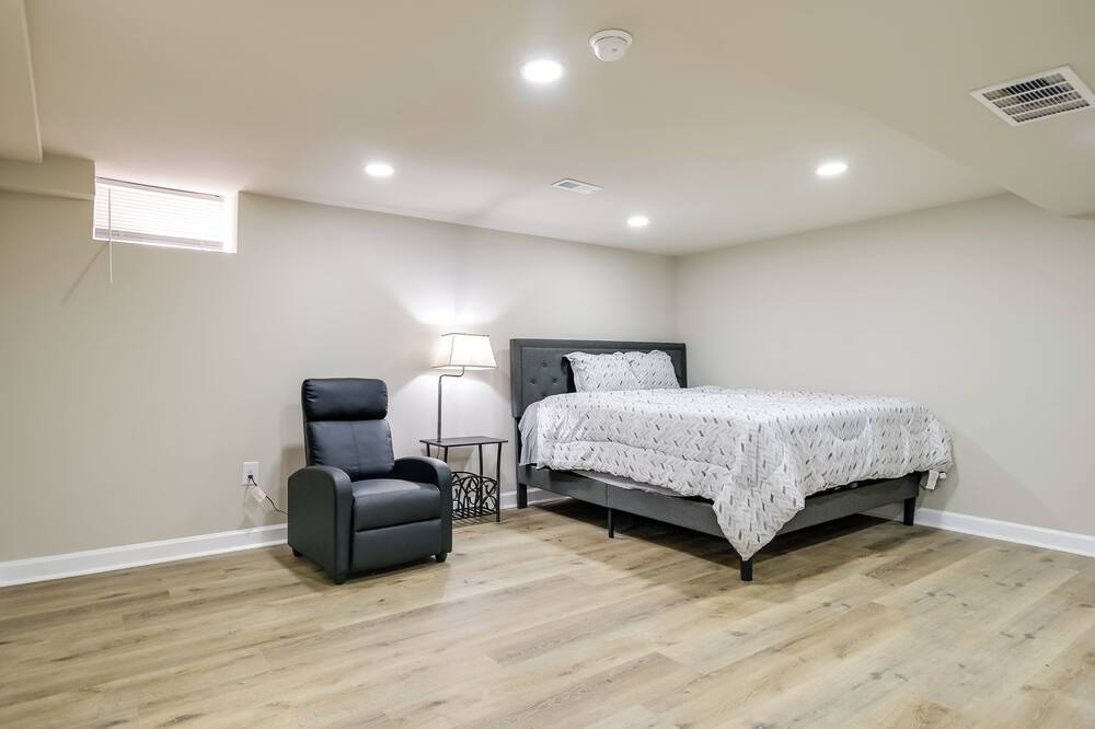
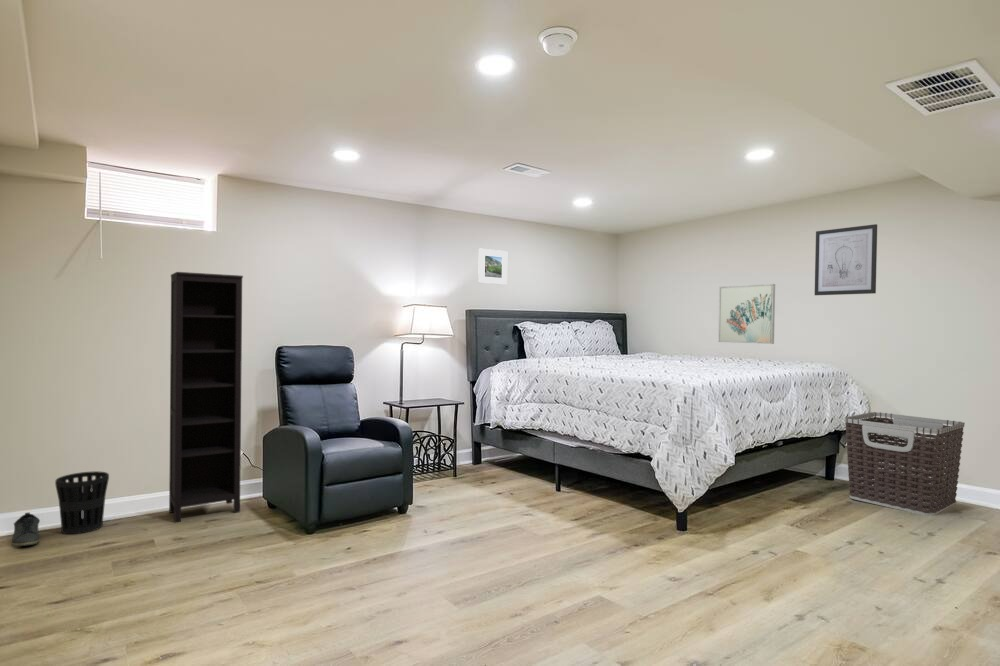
+ bookcase [168,271,244,524]
+ shoe [10,511,41,548]
+ wastebasket [54,470,110,535]
+ clothes hamper [844,411,966,517]
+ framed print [477,248,508,286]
+ wall art [814,223,878,296]
+ wall art [717,283,776,345]
